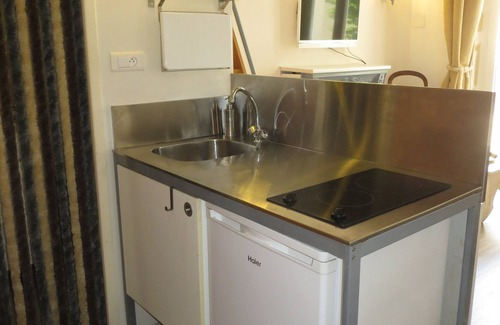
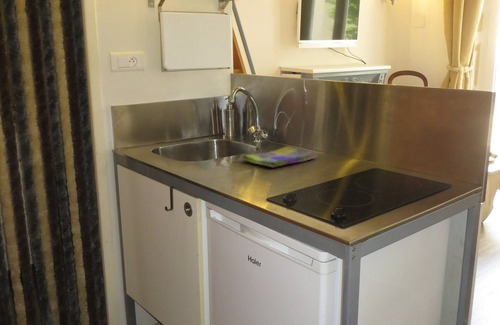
+ dish towel [242,146,319,168]
